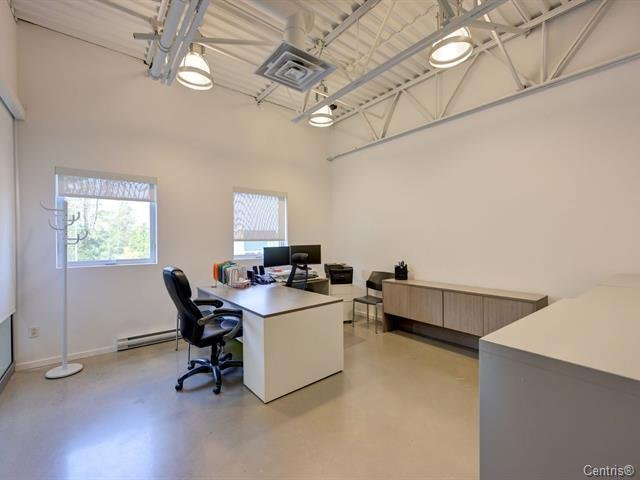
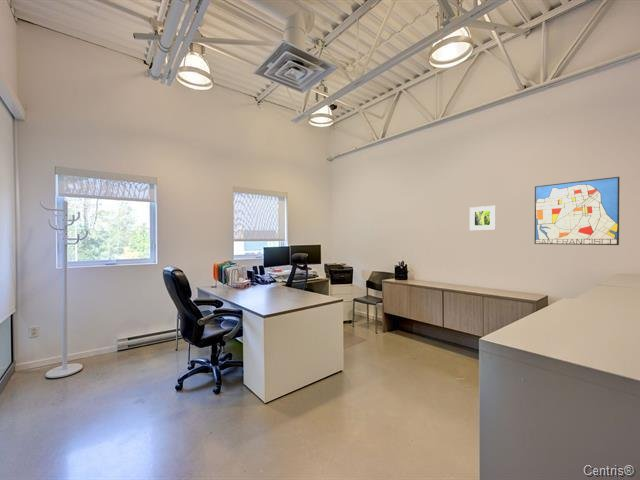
+ wall art [534,176,620,246]
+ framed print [469,205,497,231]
